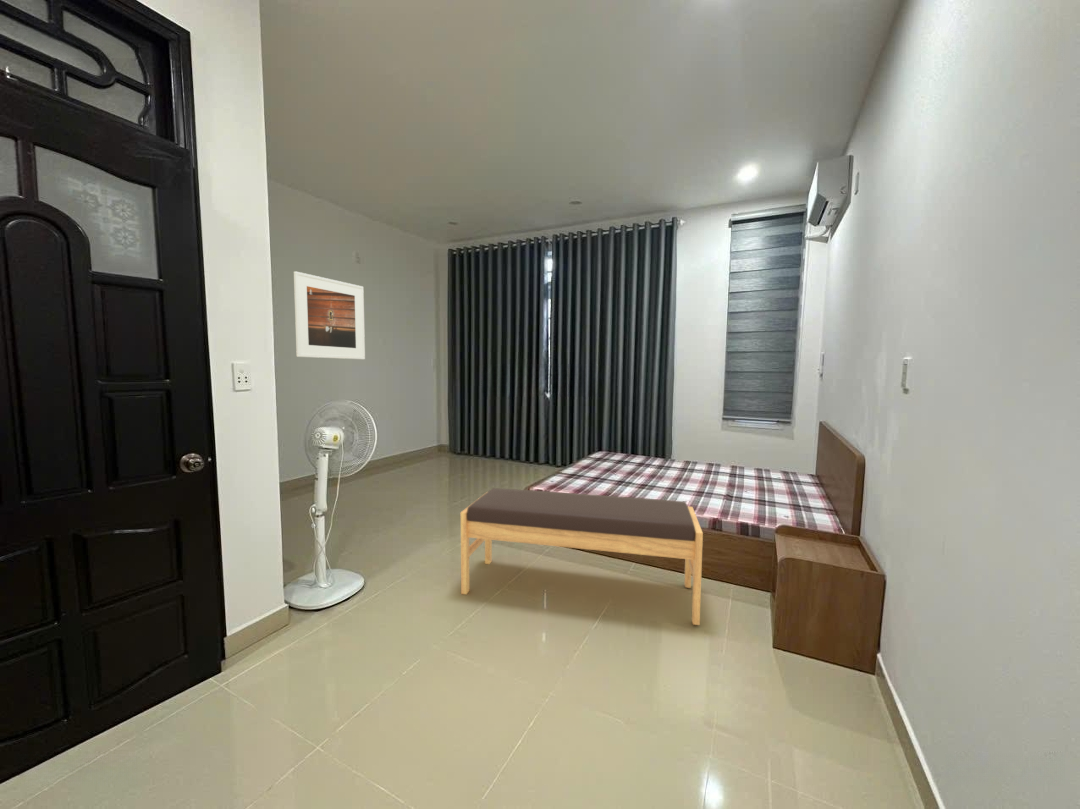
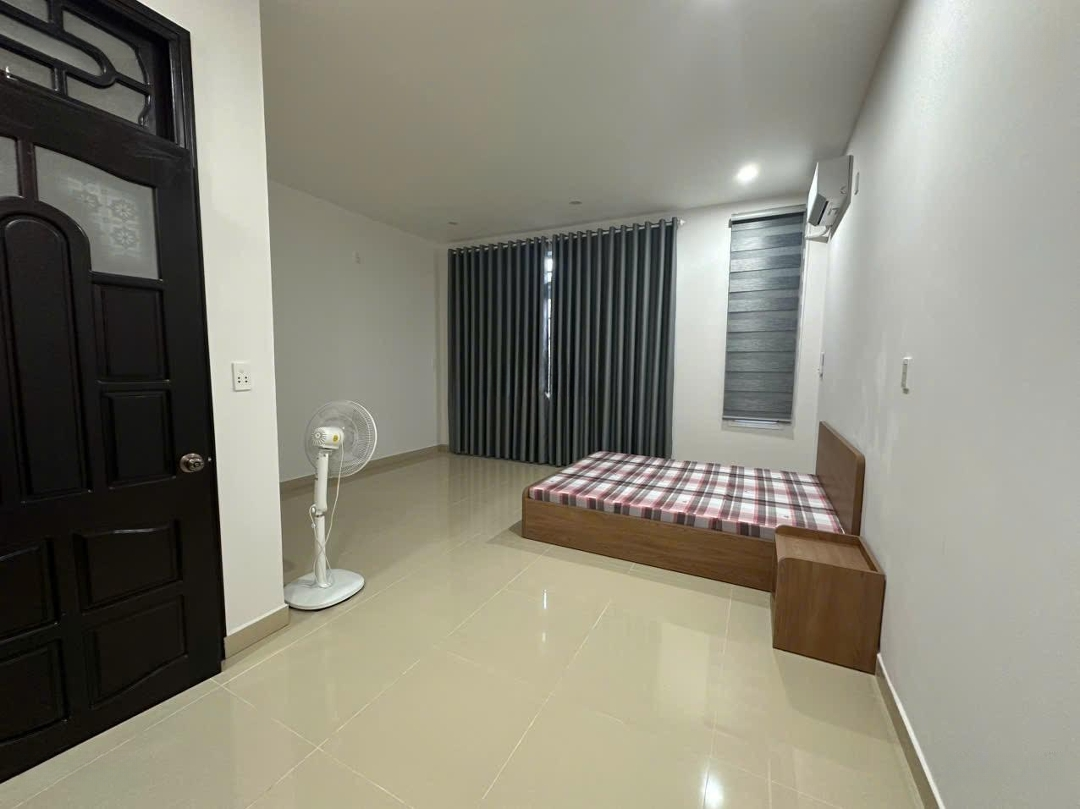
- bench [460,487,704,626]
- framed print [293,270,366,360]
